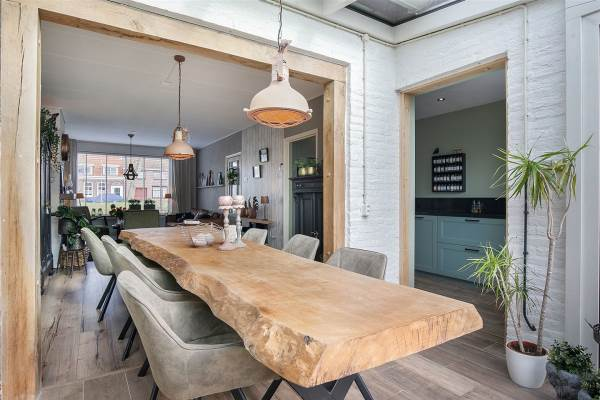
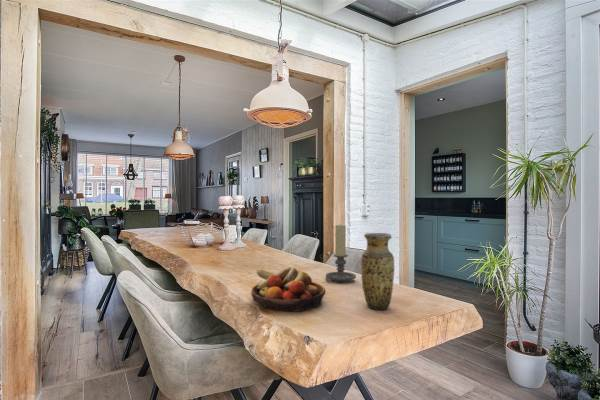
+ candle holder [325,223,357,284]
+ fruit bowl [250,266,327,313]
+ vase [360,232,395,311]
